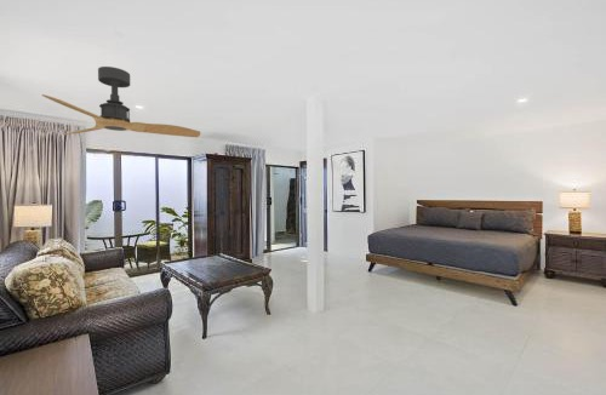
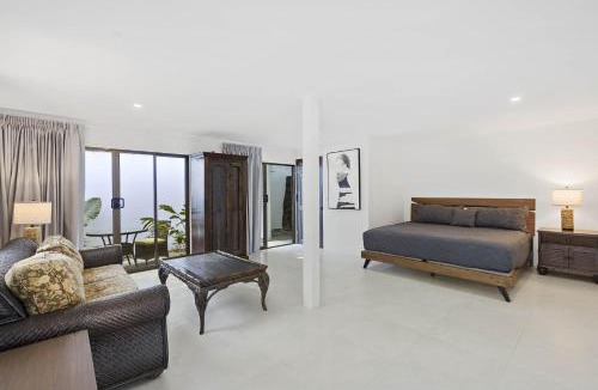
- ceiling fan [41,65,201,138]
